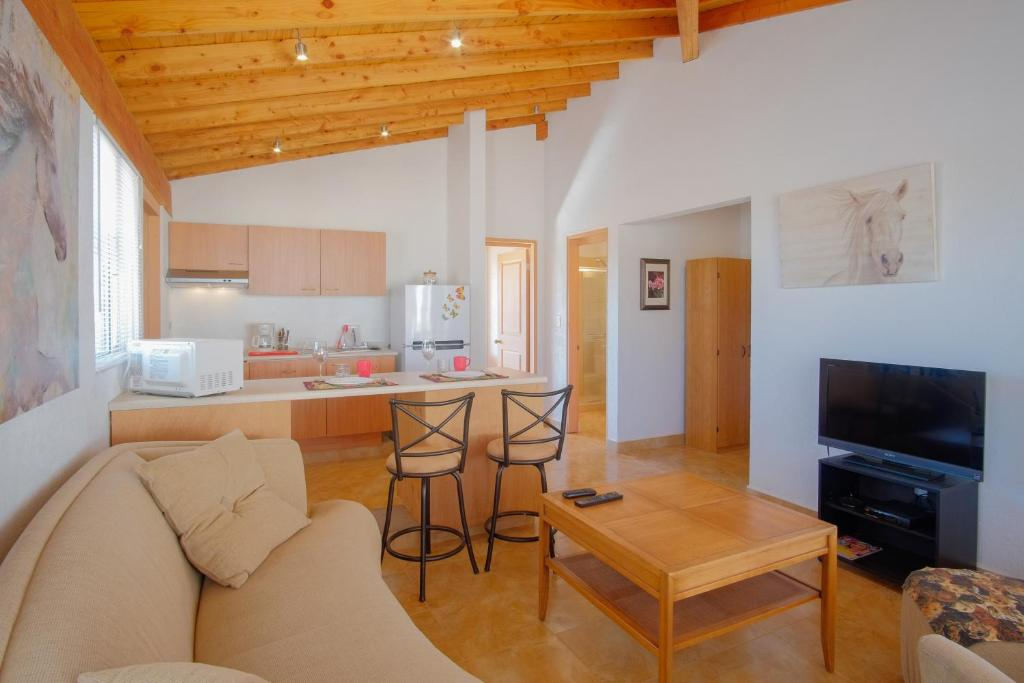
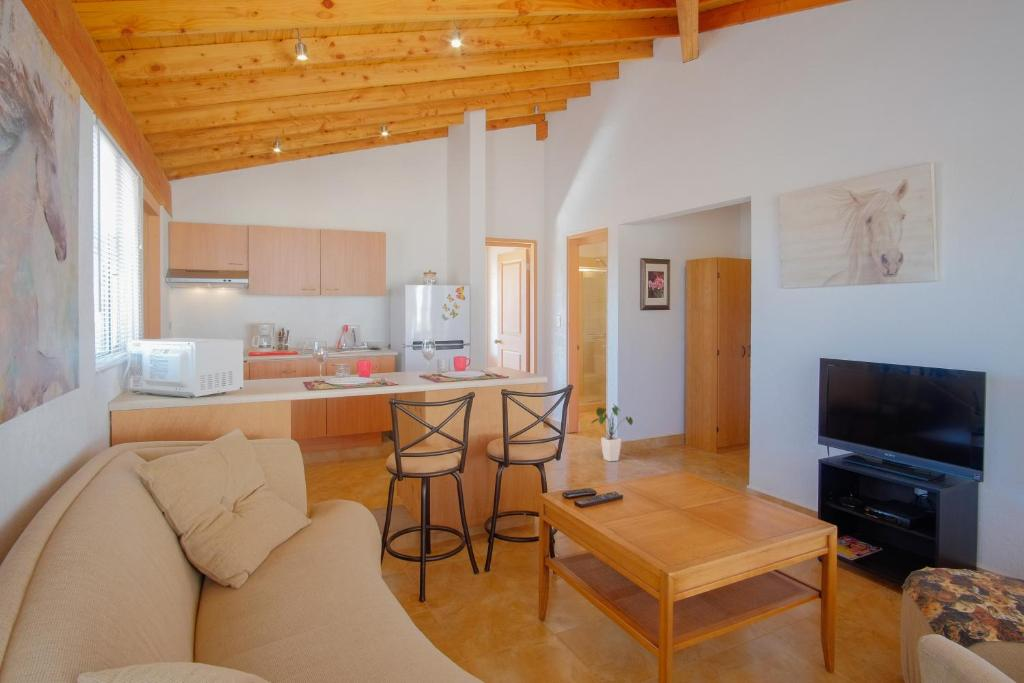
+ house plant [591,403,634,463]
